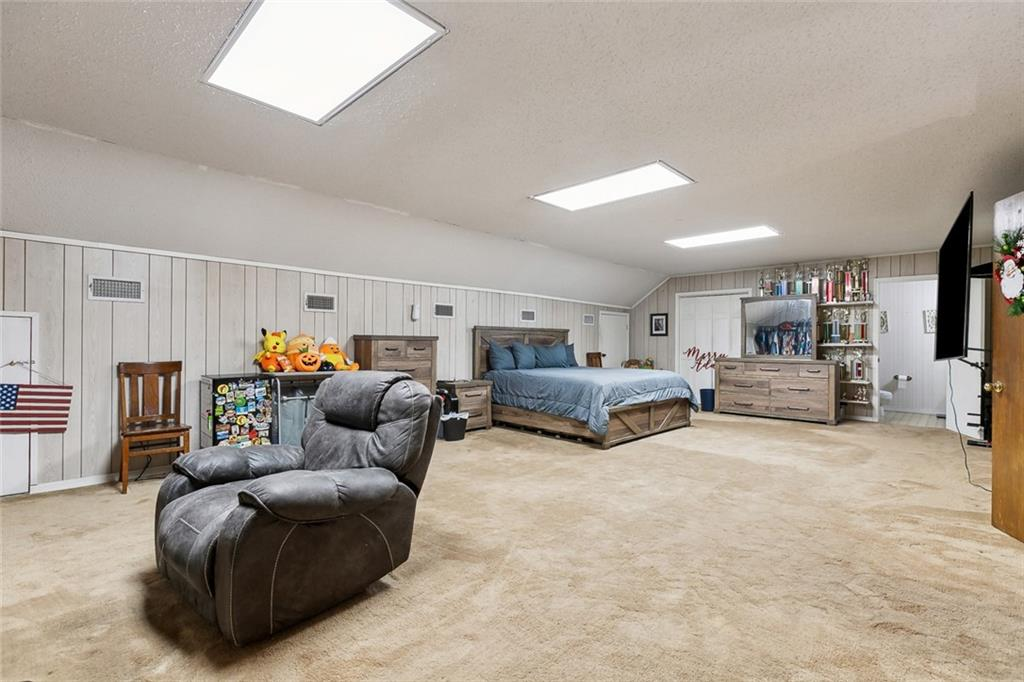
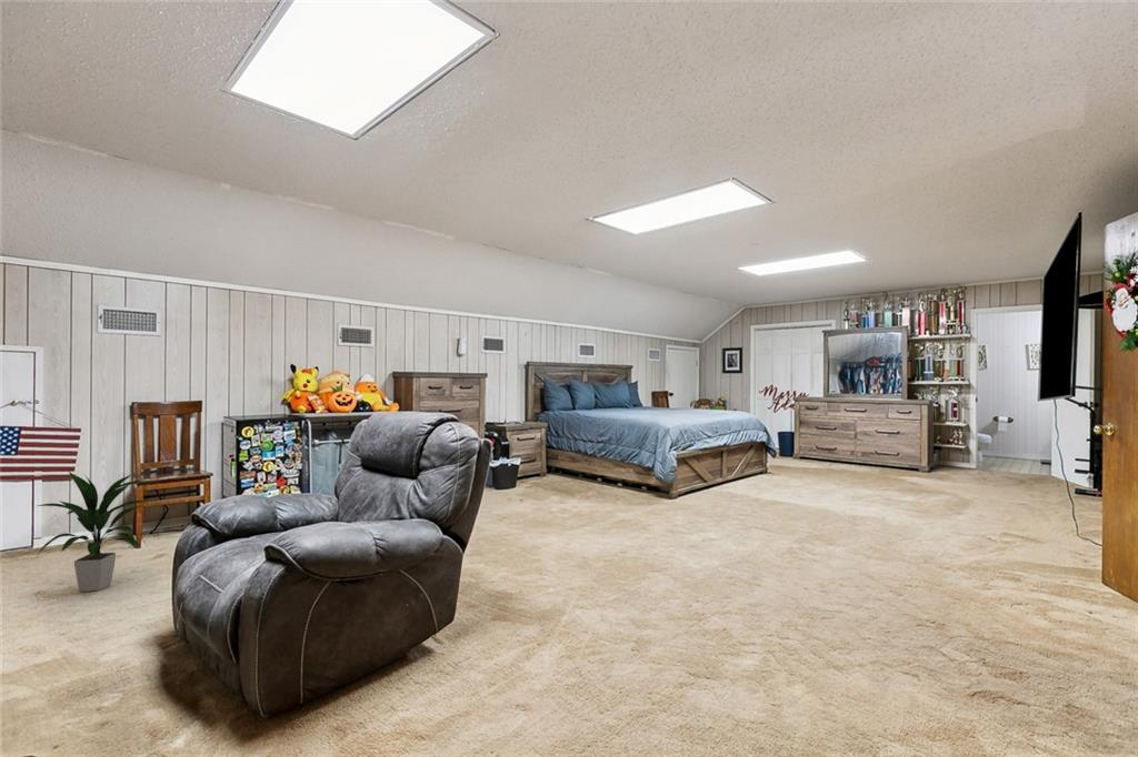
+ indoor plant [37,471,150,593]
